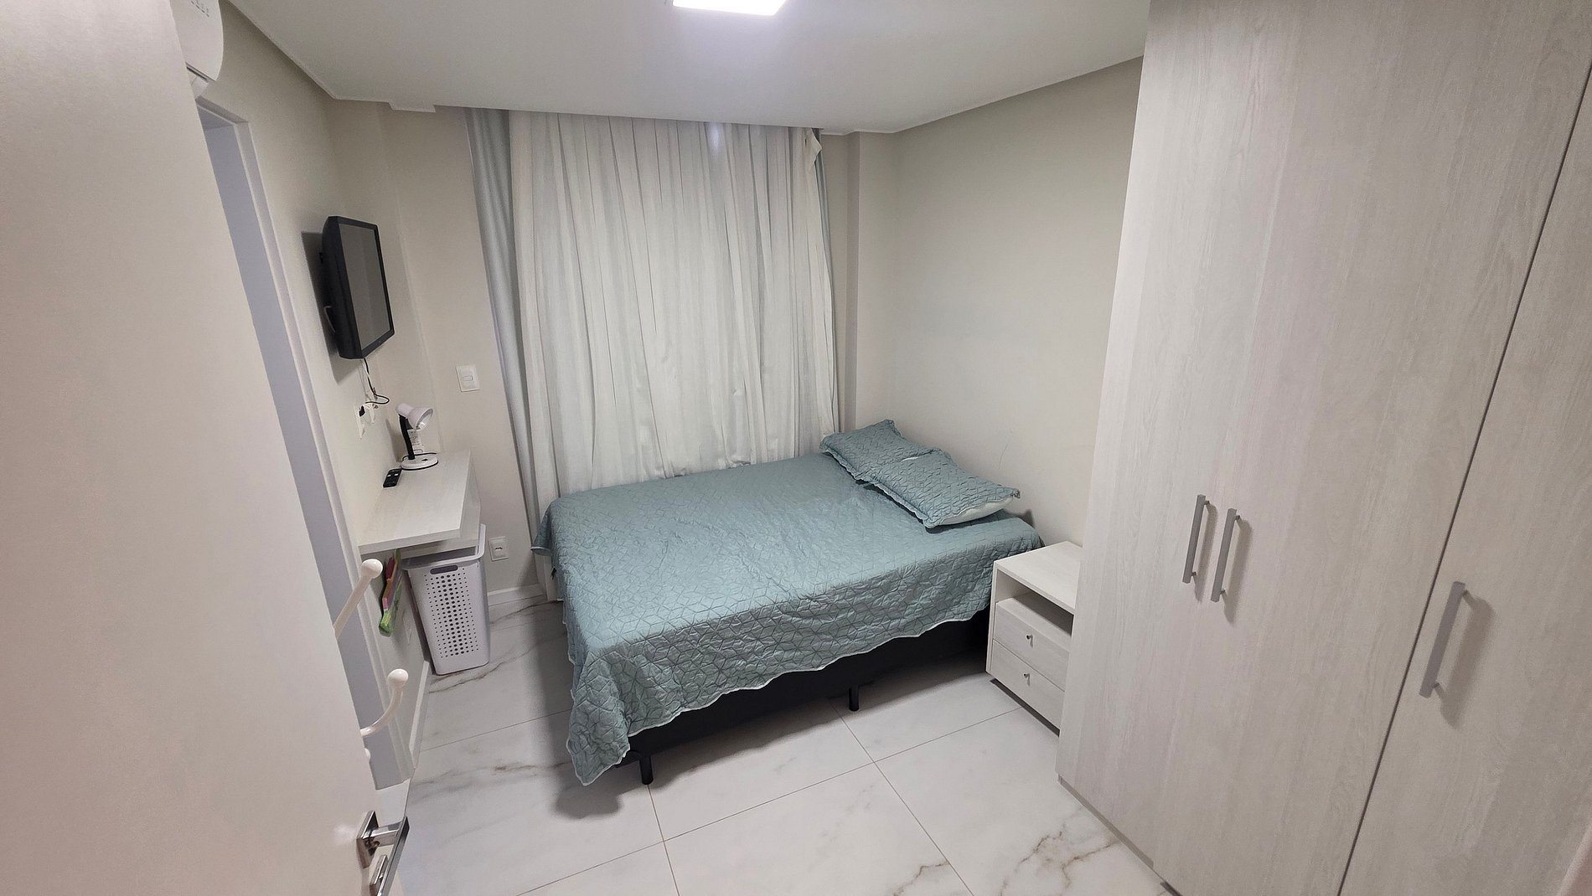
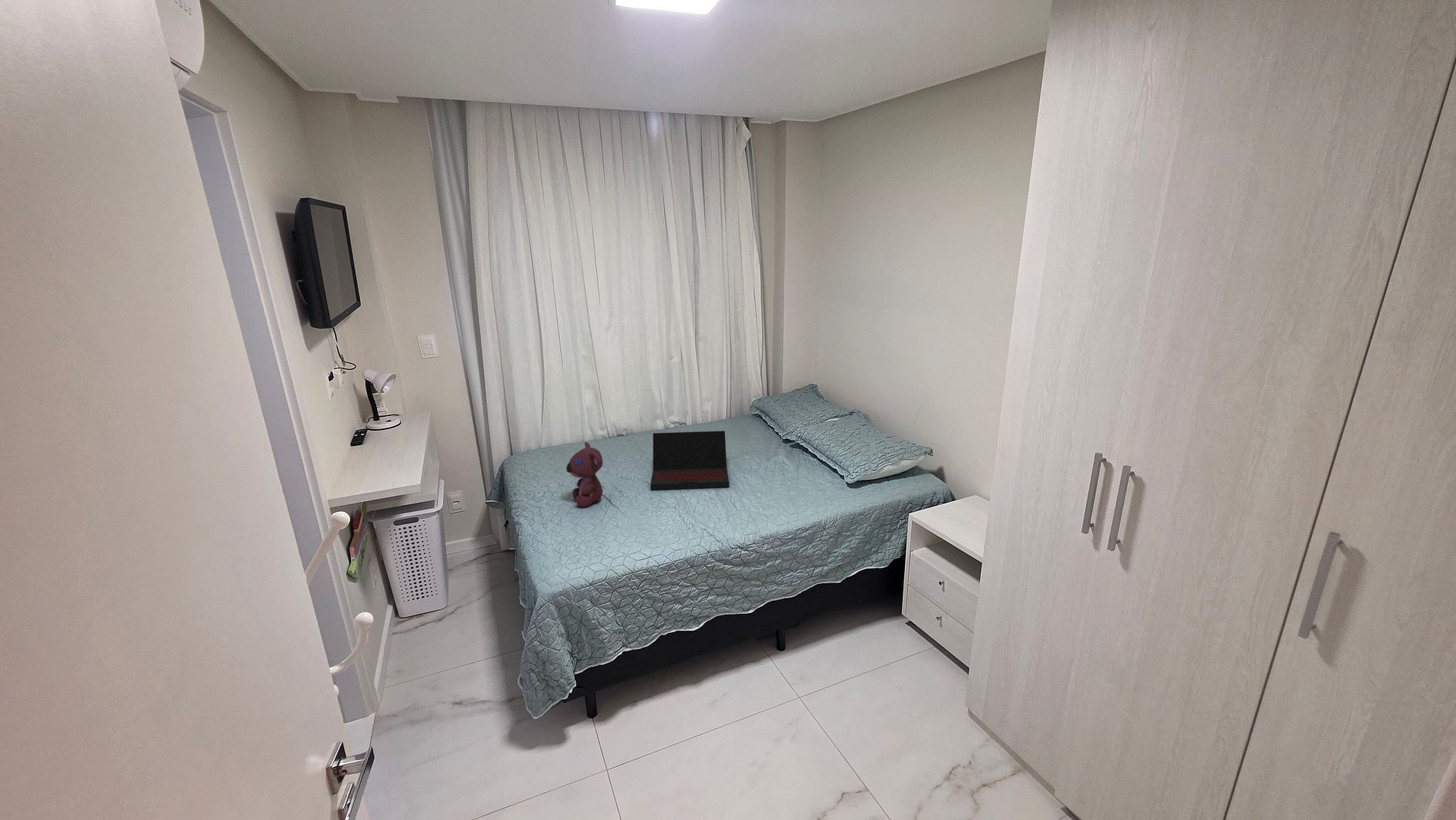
+ laptop [650,430,730,491]
+ teddy bear [566,441,603,507]
